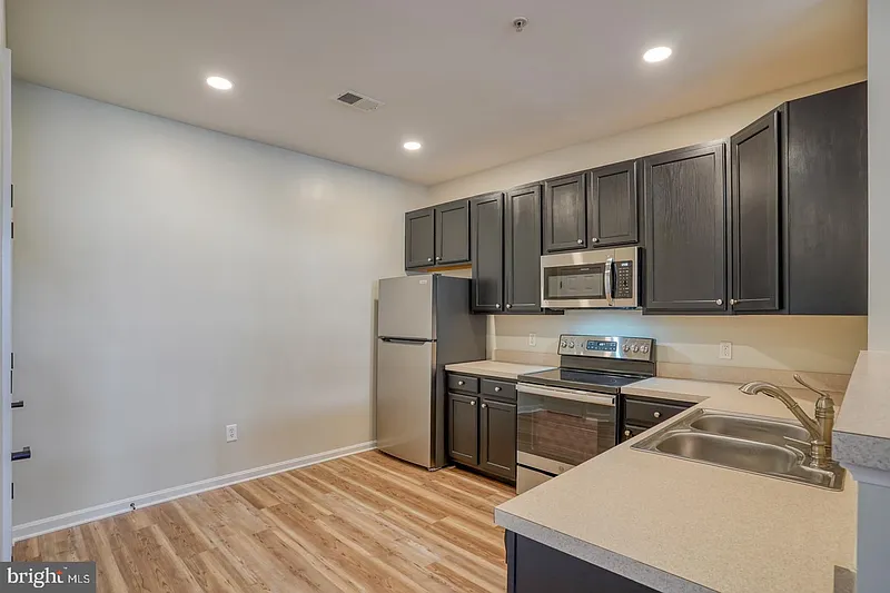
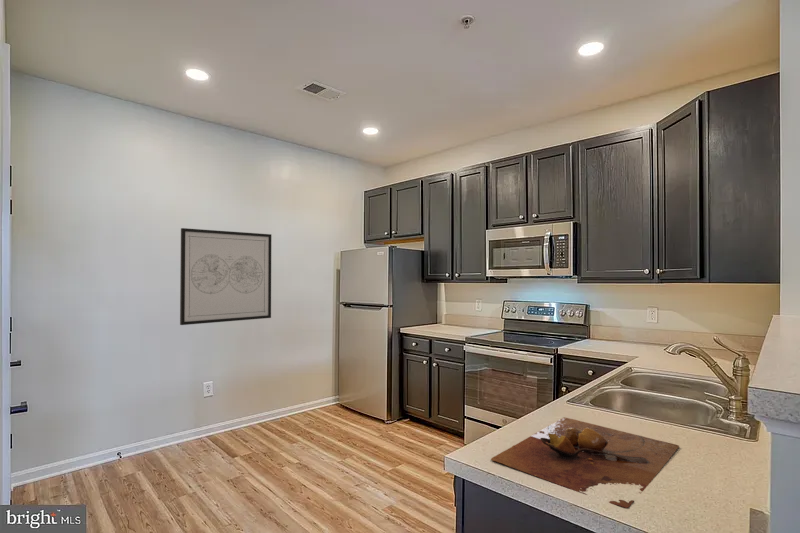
+ cutting board [490,416,680,508]
+ wall art [179,227,272,326]
